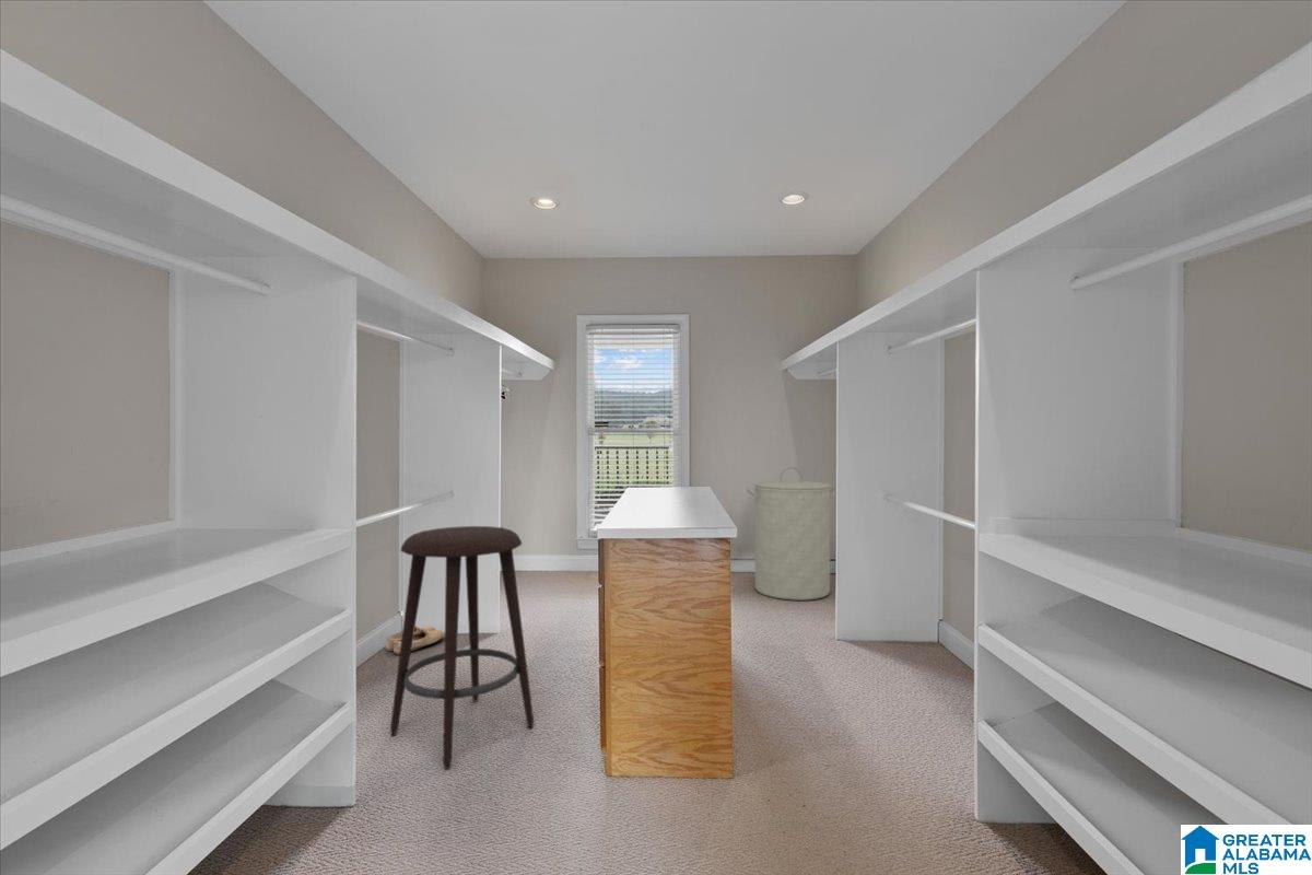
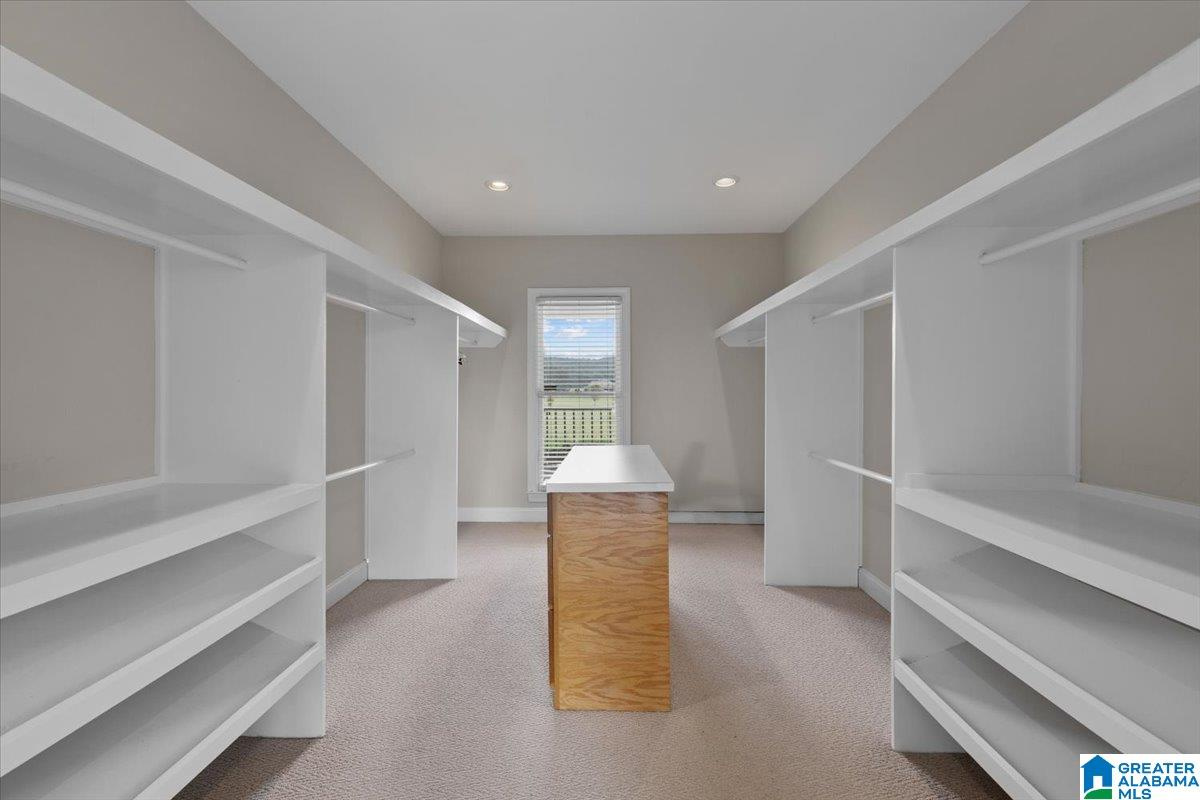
- laundry hamper [746,465,836,602]
- stool [389,525,535,770]
- shoe [385,625,445,655]
